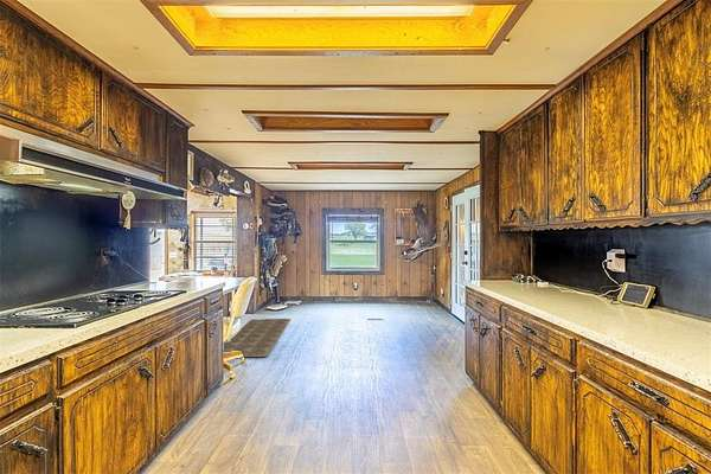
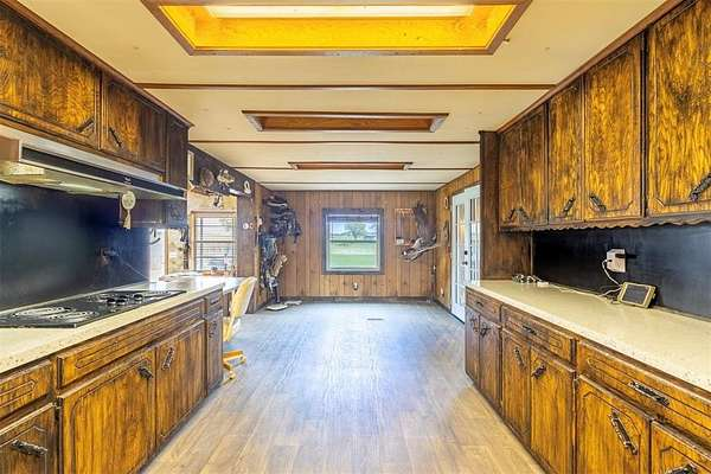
- rug [223,318,293,358]
